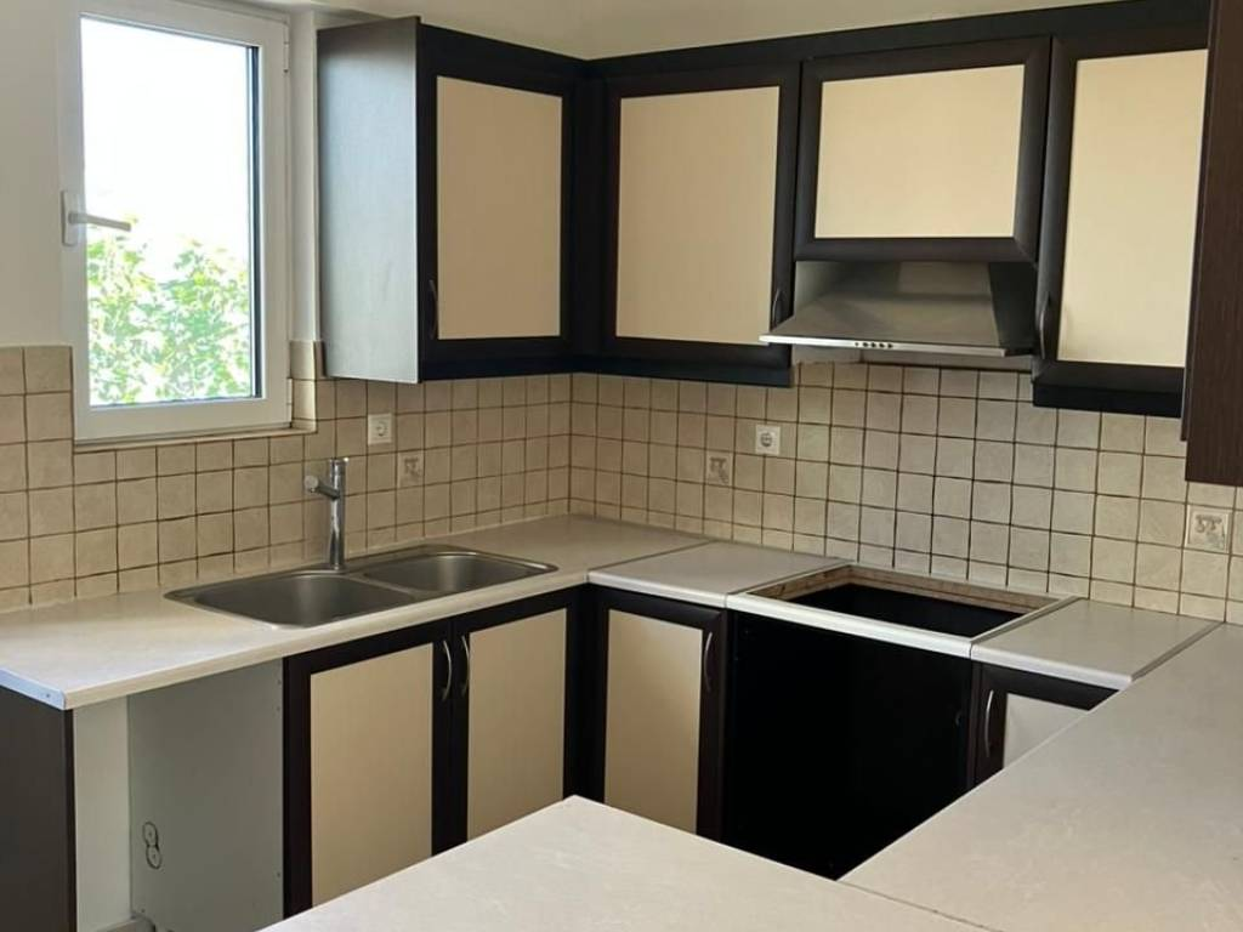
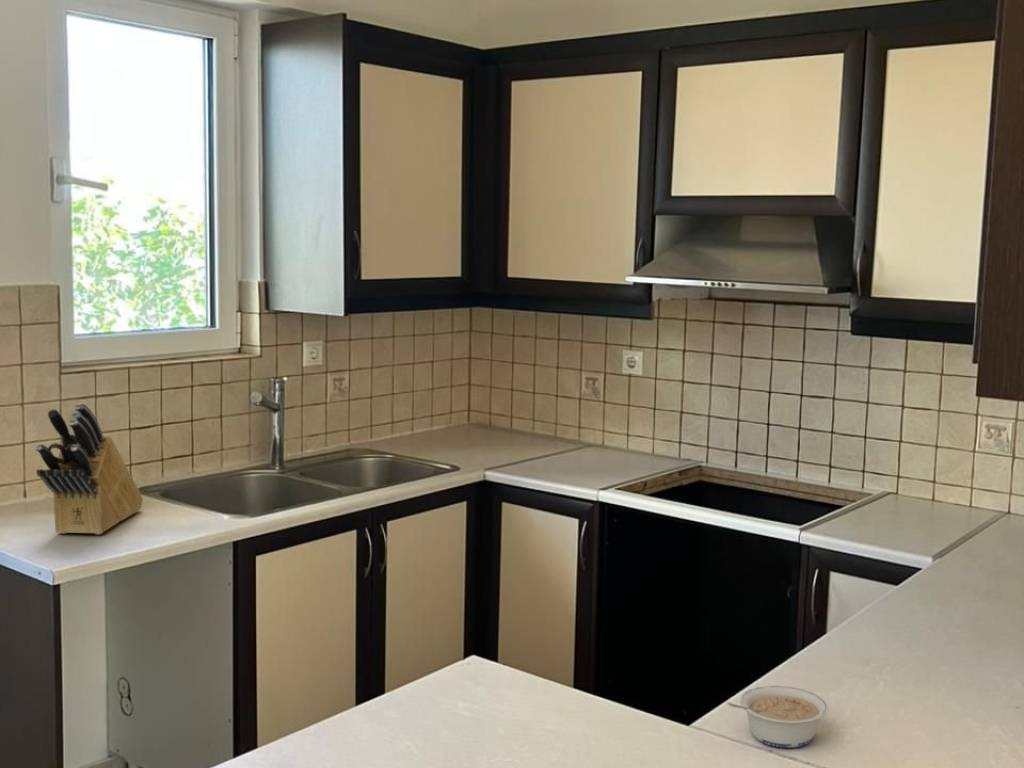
+ knife block [35,402,144,535]
+ legume [726,685,829,749]
